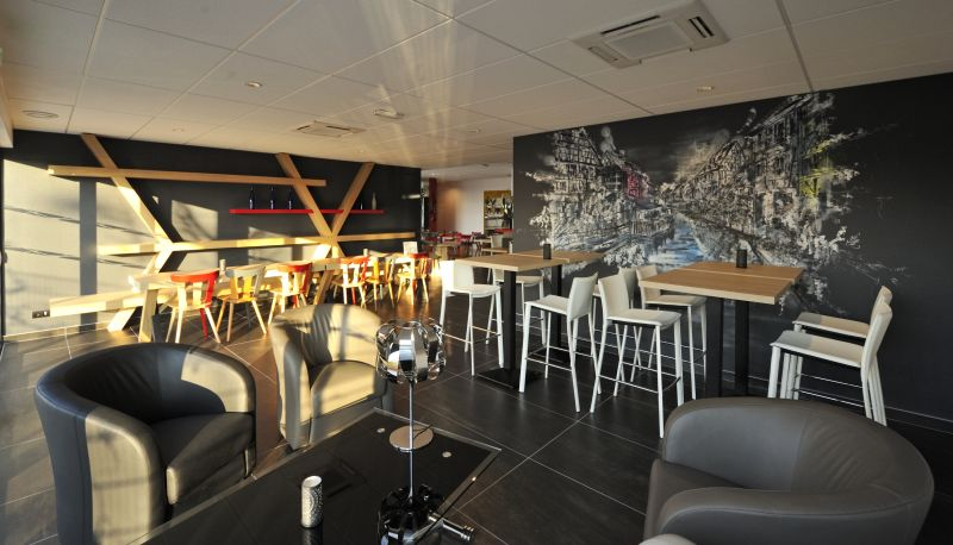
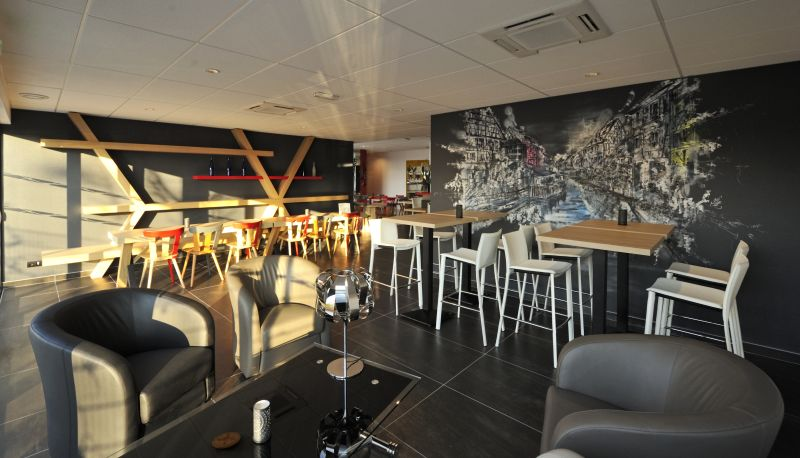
+ coaster [211,431,241,449]
